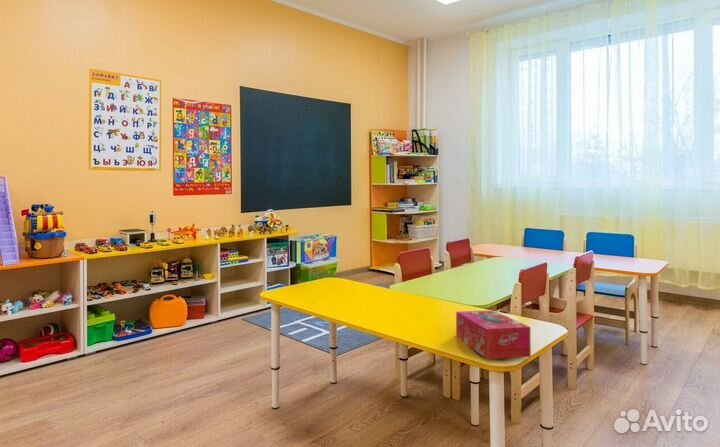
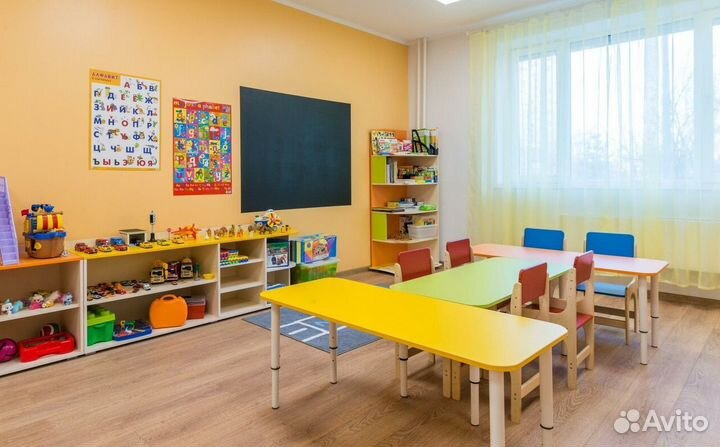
- tissue box [455,309,532,360]
